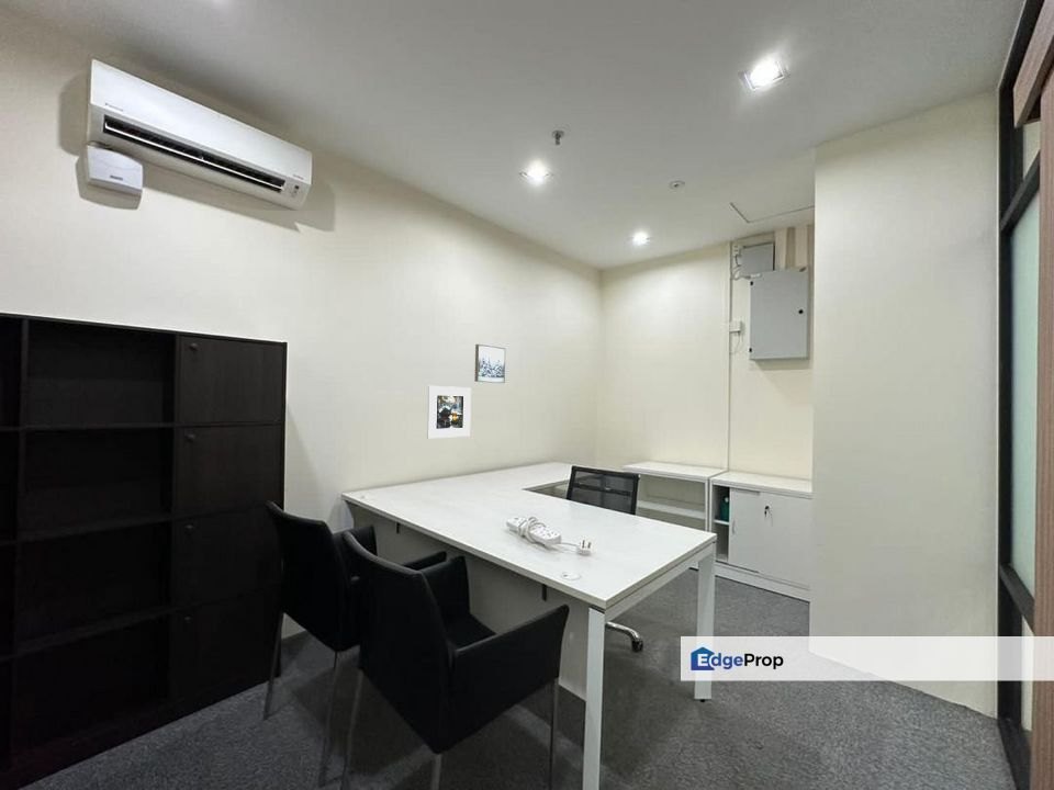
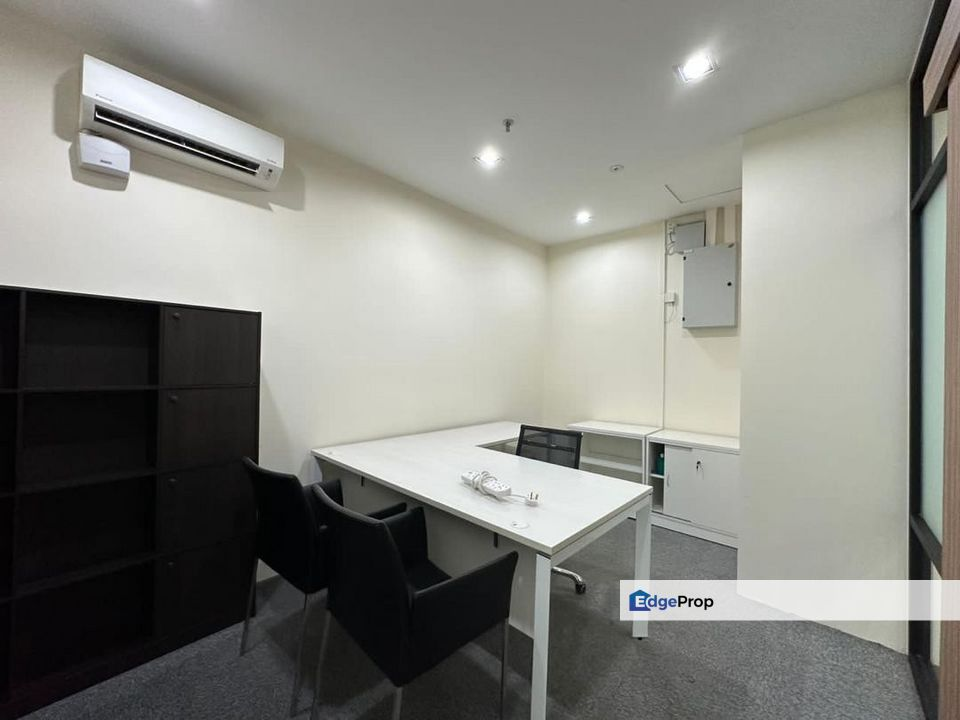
- wall art [473,343,506,384]
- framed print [426,385,472,440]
